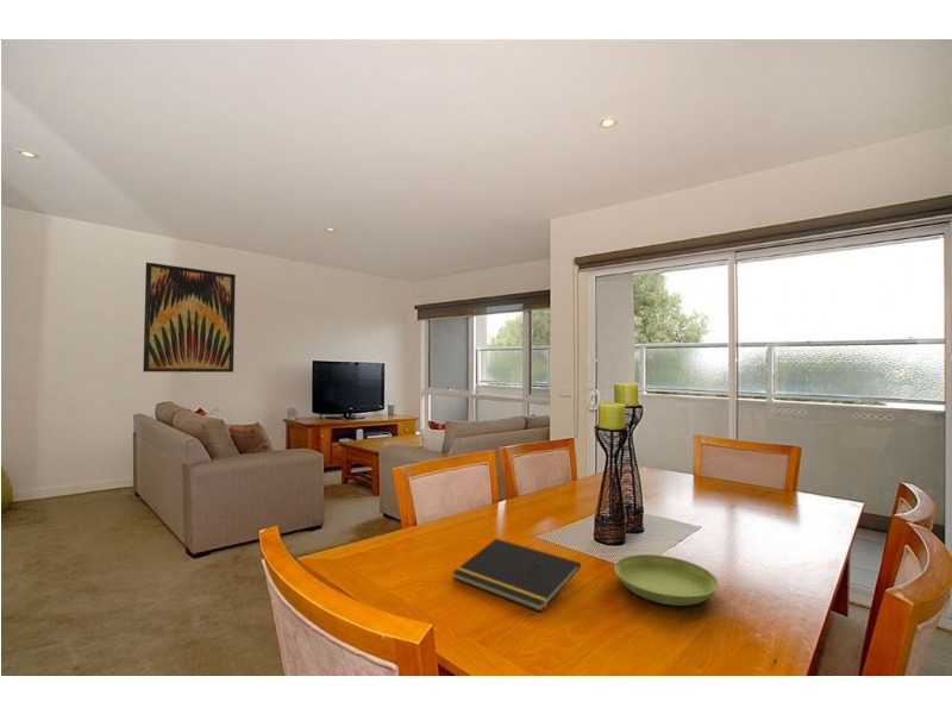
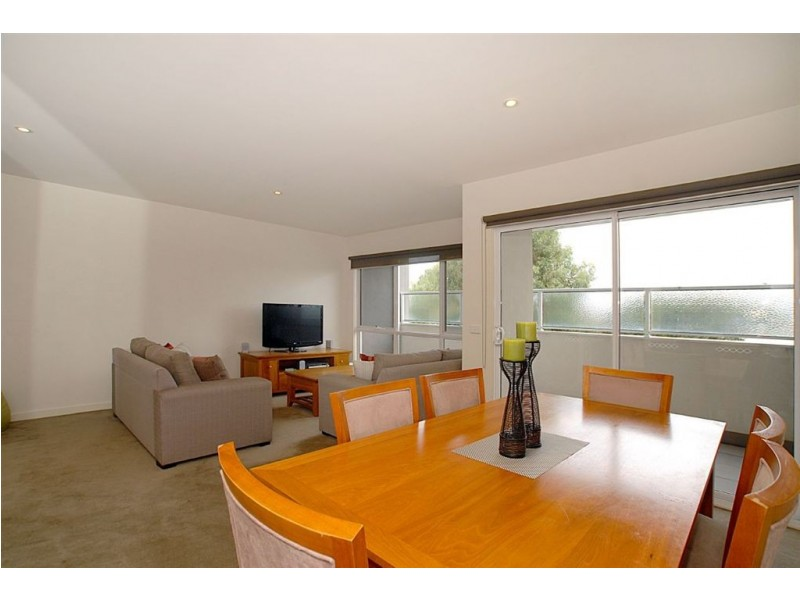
- notepad [451,538,582,613]
- saucer [613,553,720,607]
- wall art [142,261,237,374]
